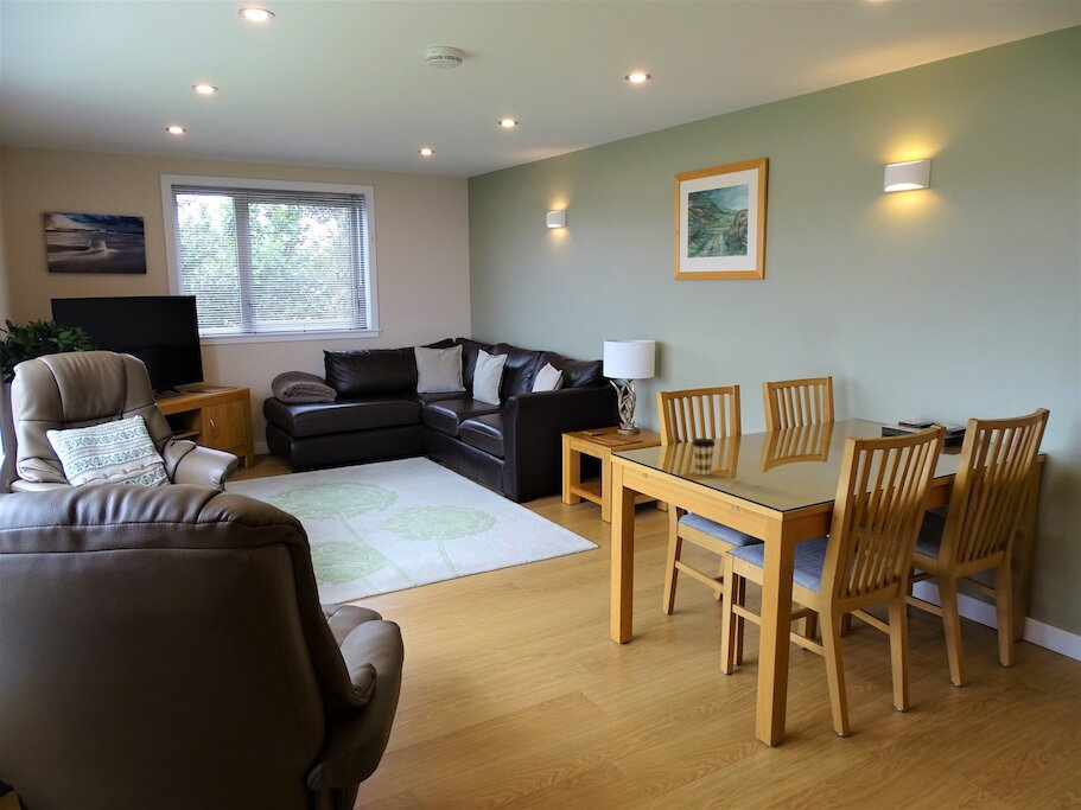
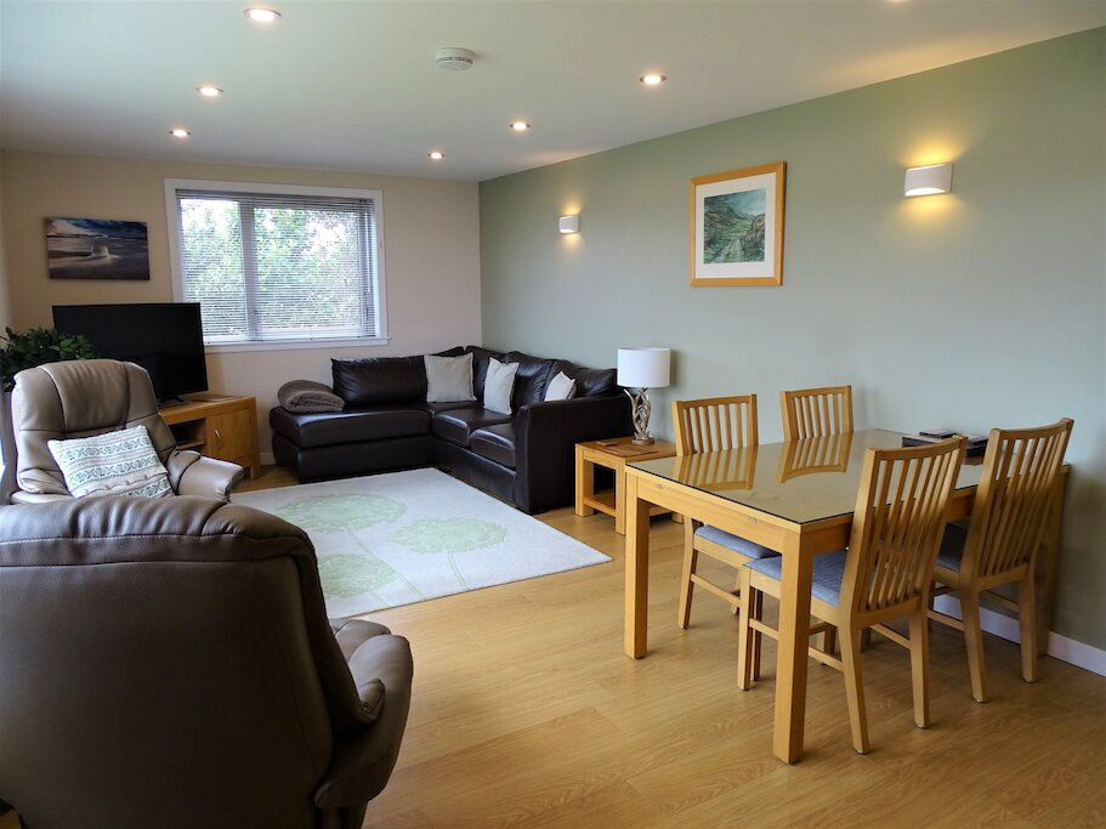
- coffee cup [692,438,716,476]
